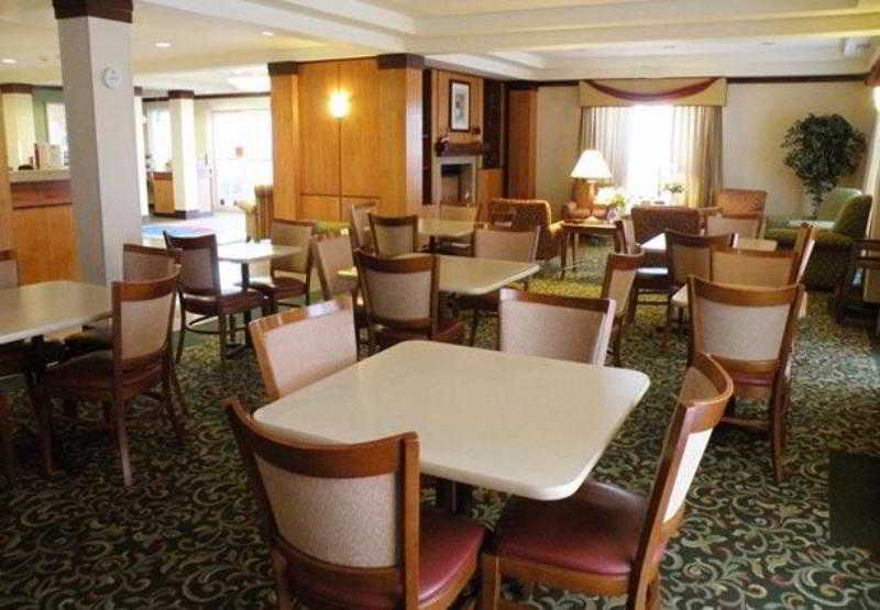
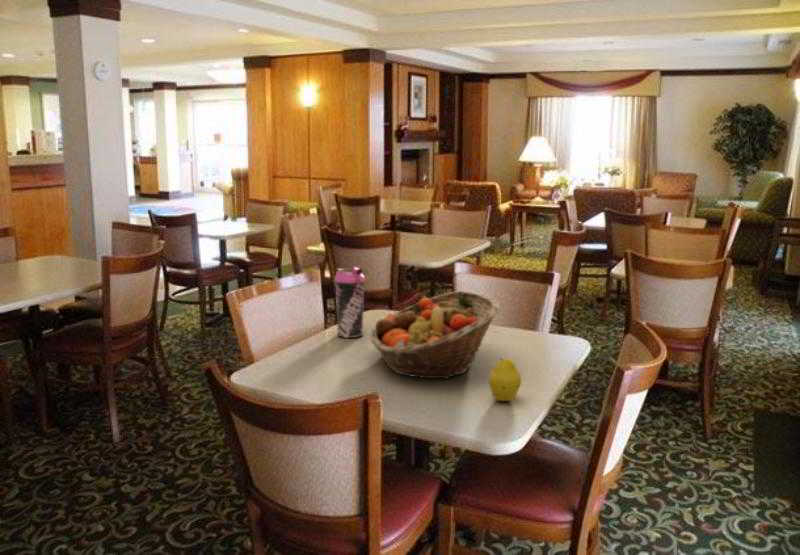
+ water bottle [334,266,366,339]
+ fruit [488,357,522,402]
+ fruit basket [369,290,501,380]
